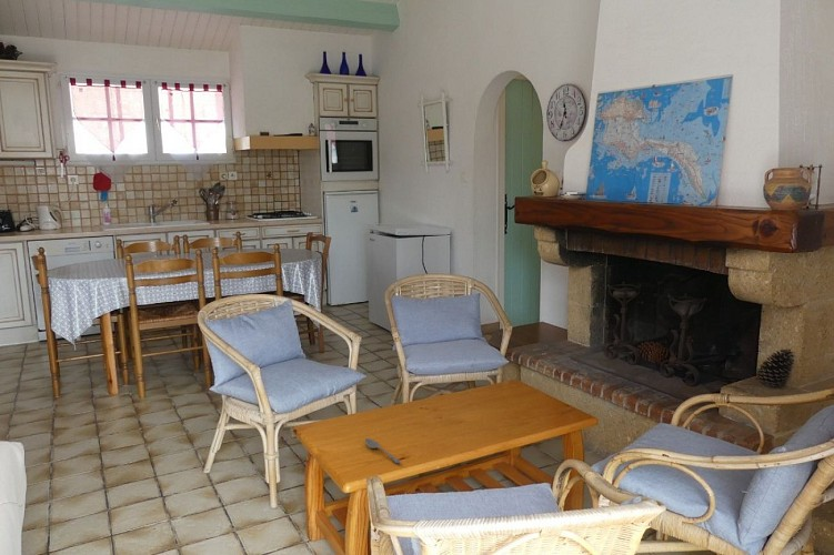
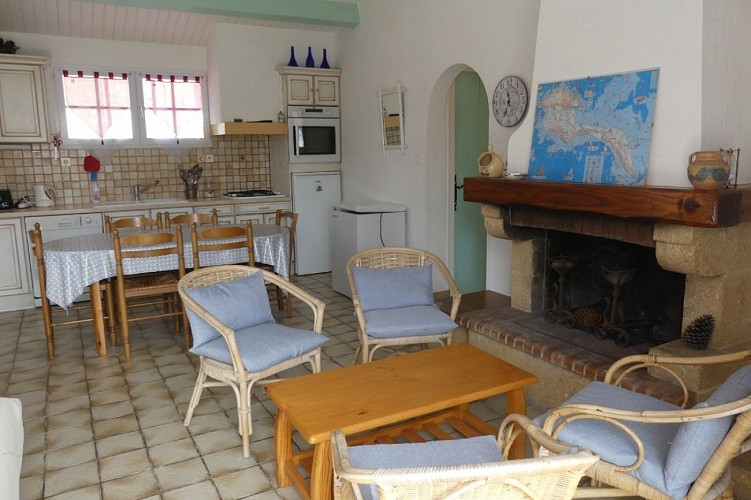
- spoon [364,437,402,465]
